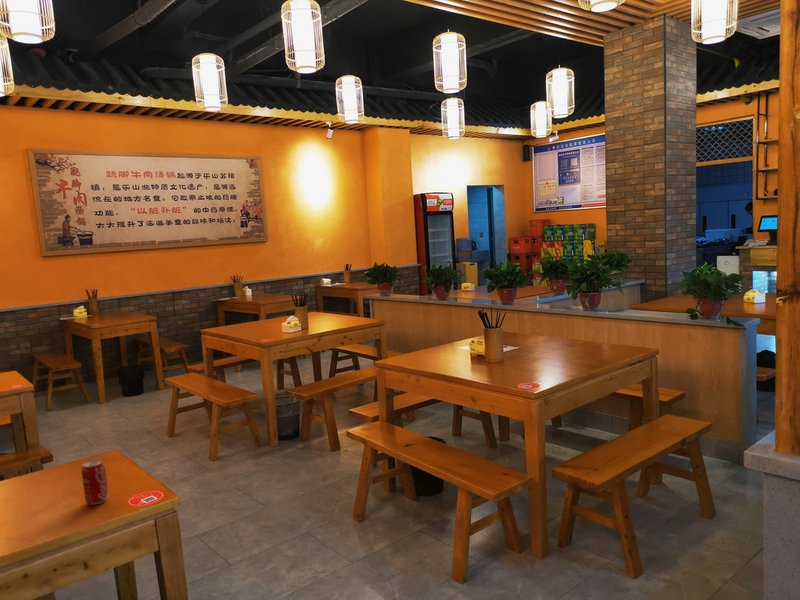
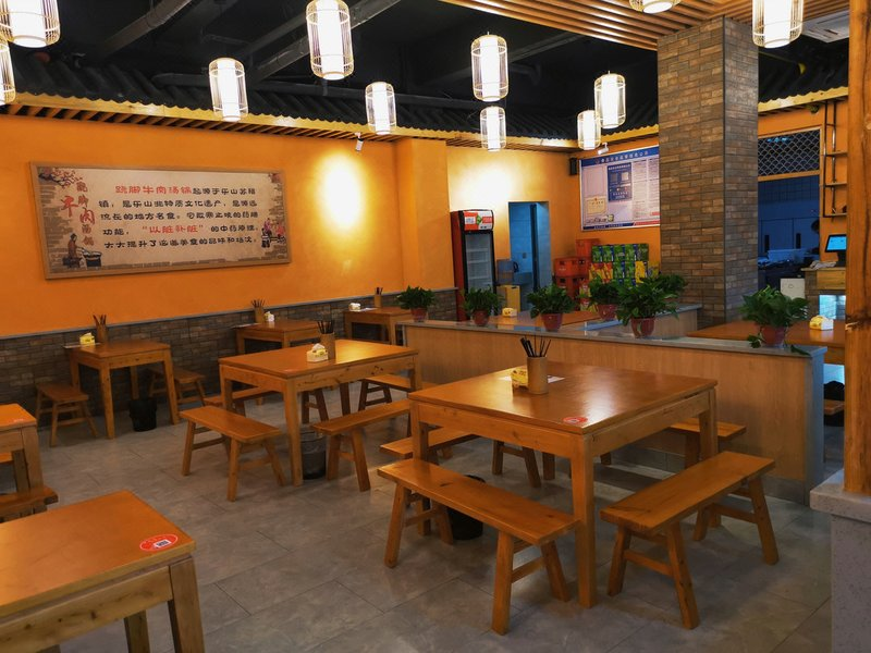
- beverage can [81,459,109,506]
